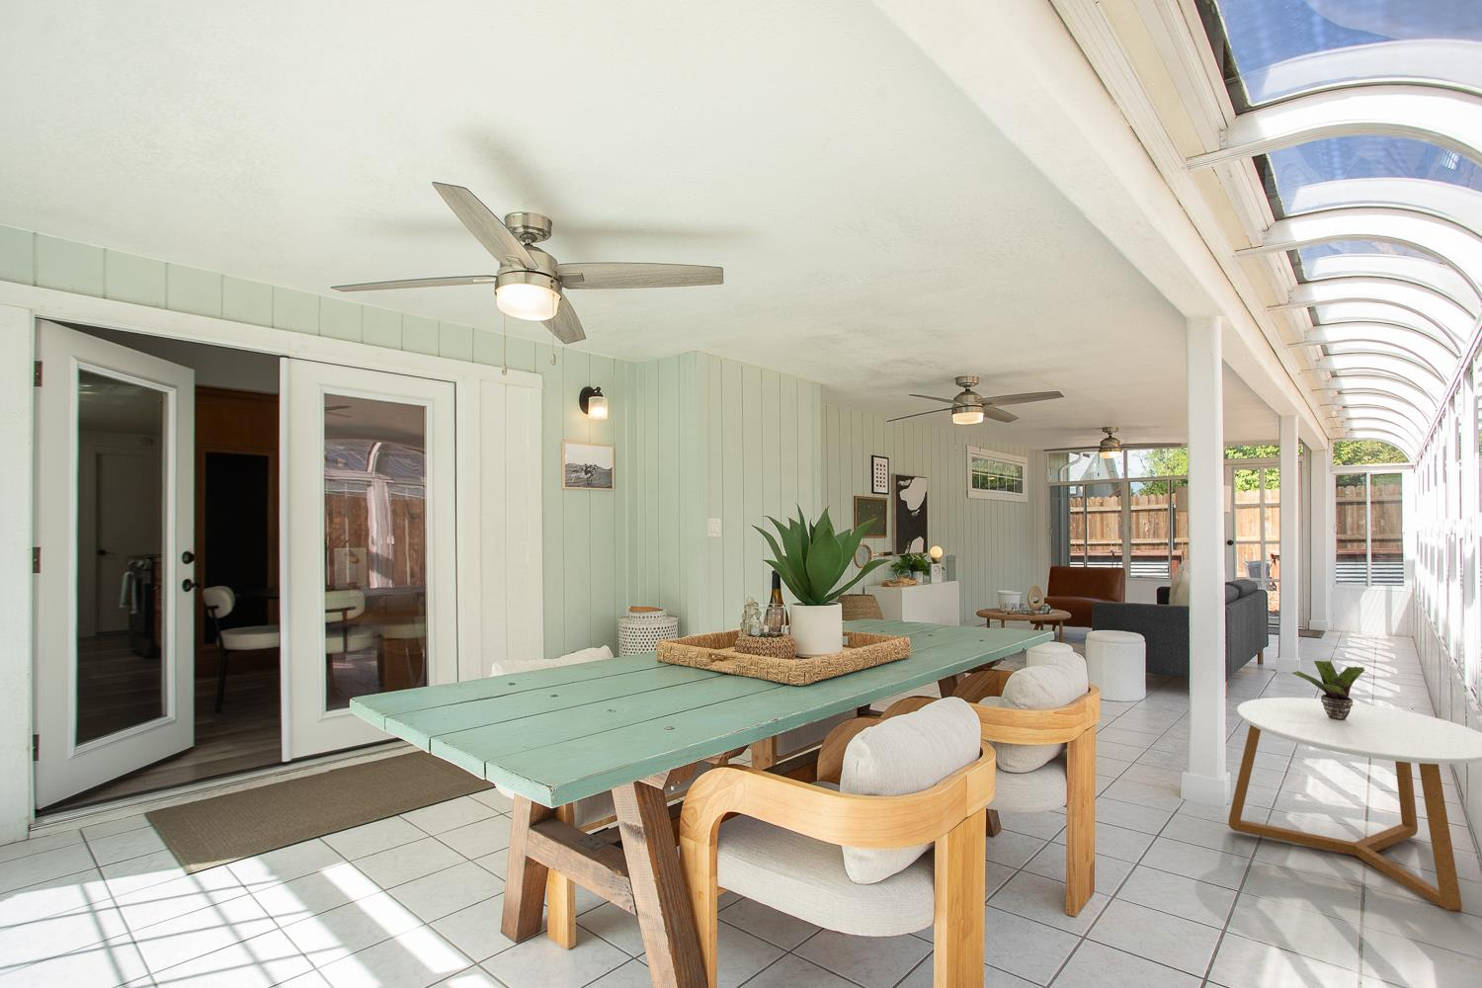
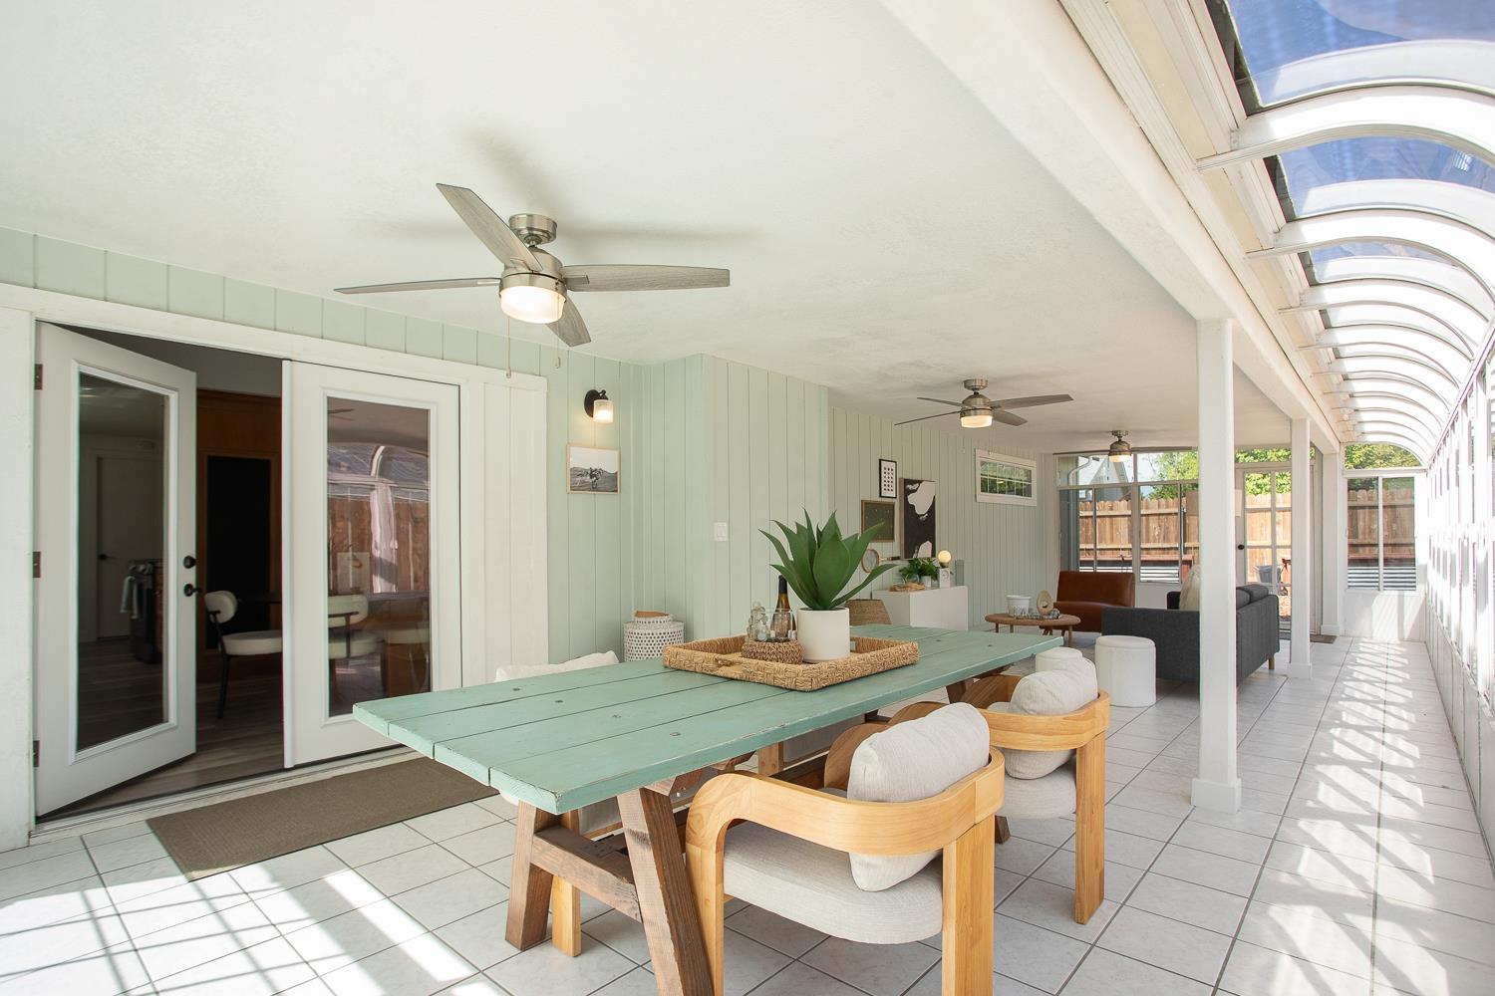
- potted plant [1291,661,1366,720]
- coffee table [1228,697,1482,912]
